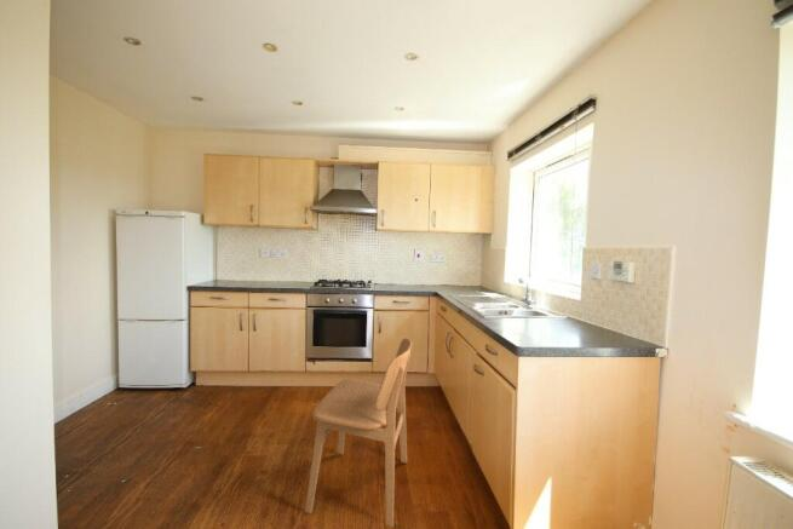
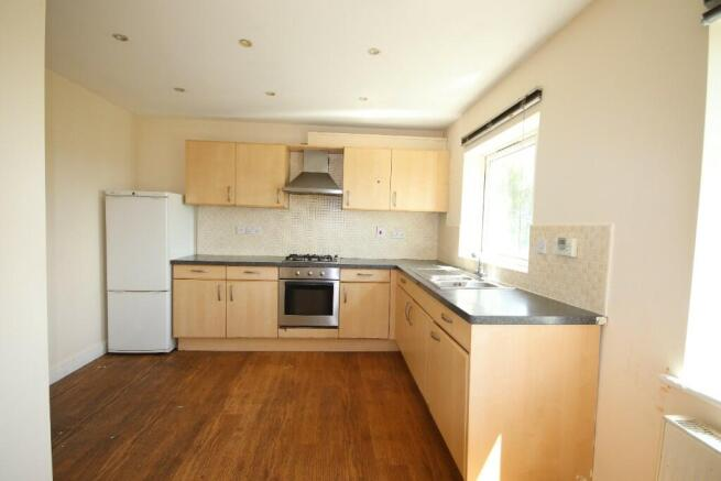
- dining chair [304,337,413,528]
